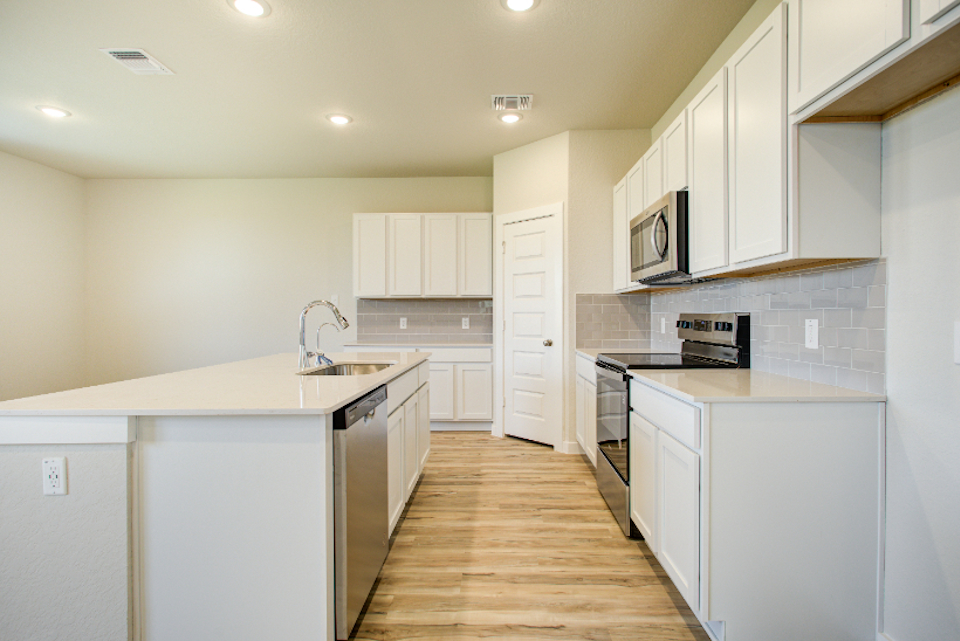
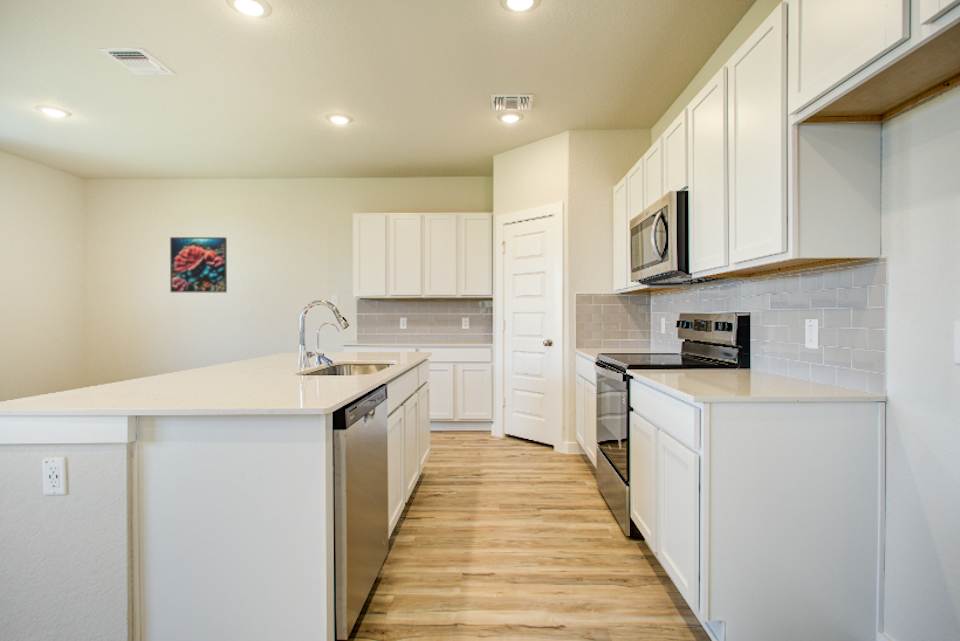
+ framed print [169,236,228,293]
